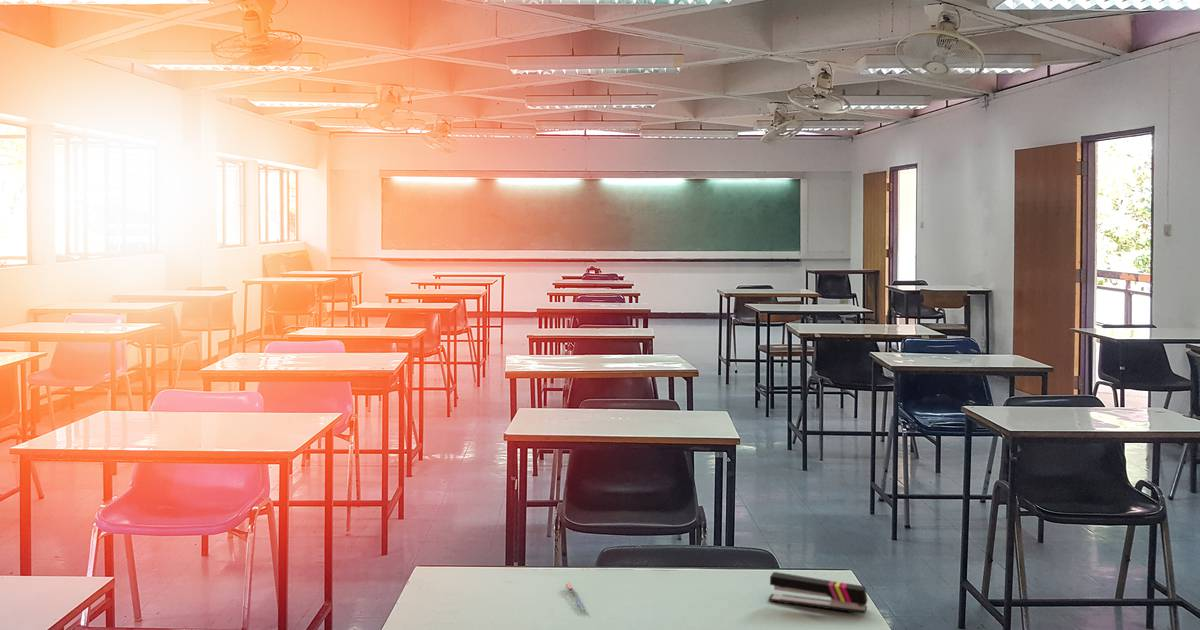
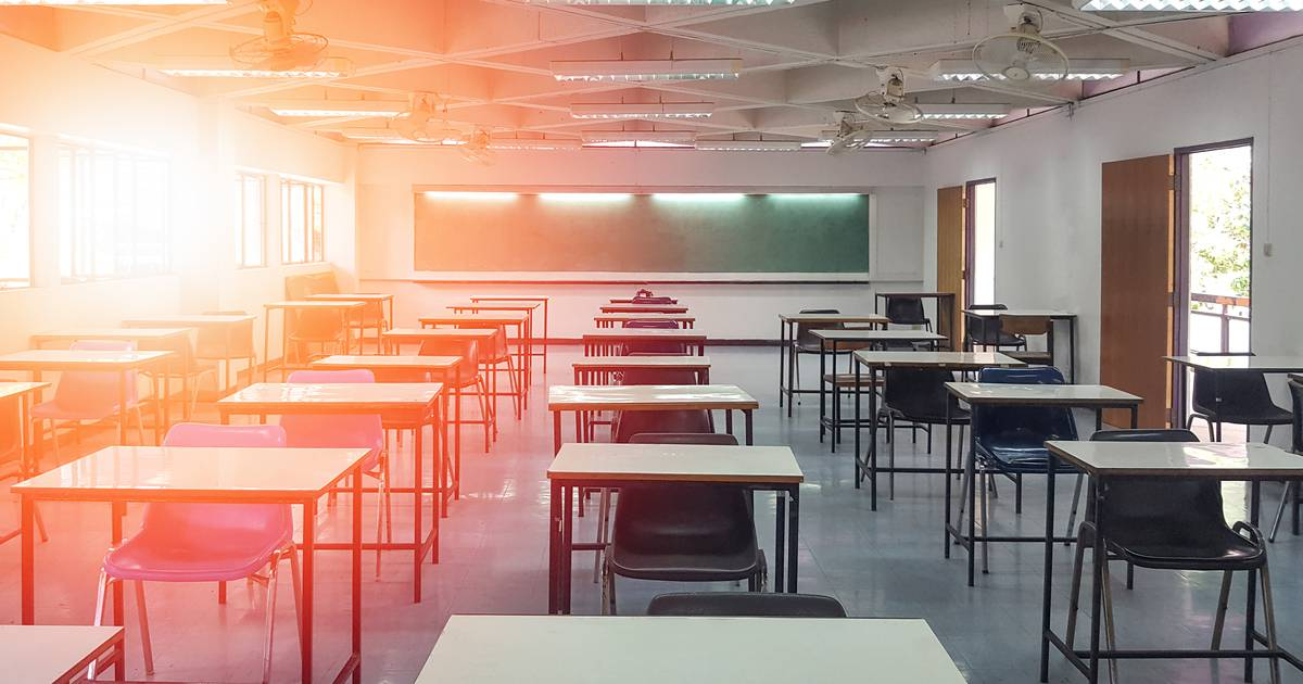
- pen [565,582,586,612]
- stapler [768,571,869,614]
